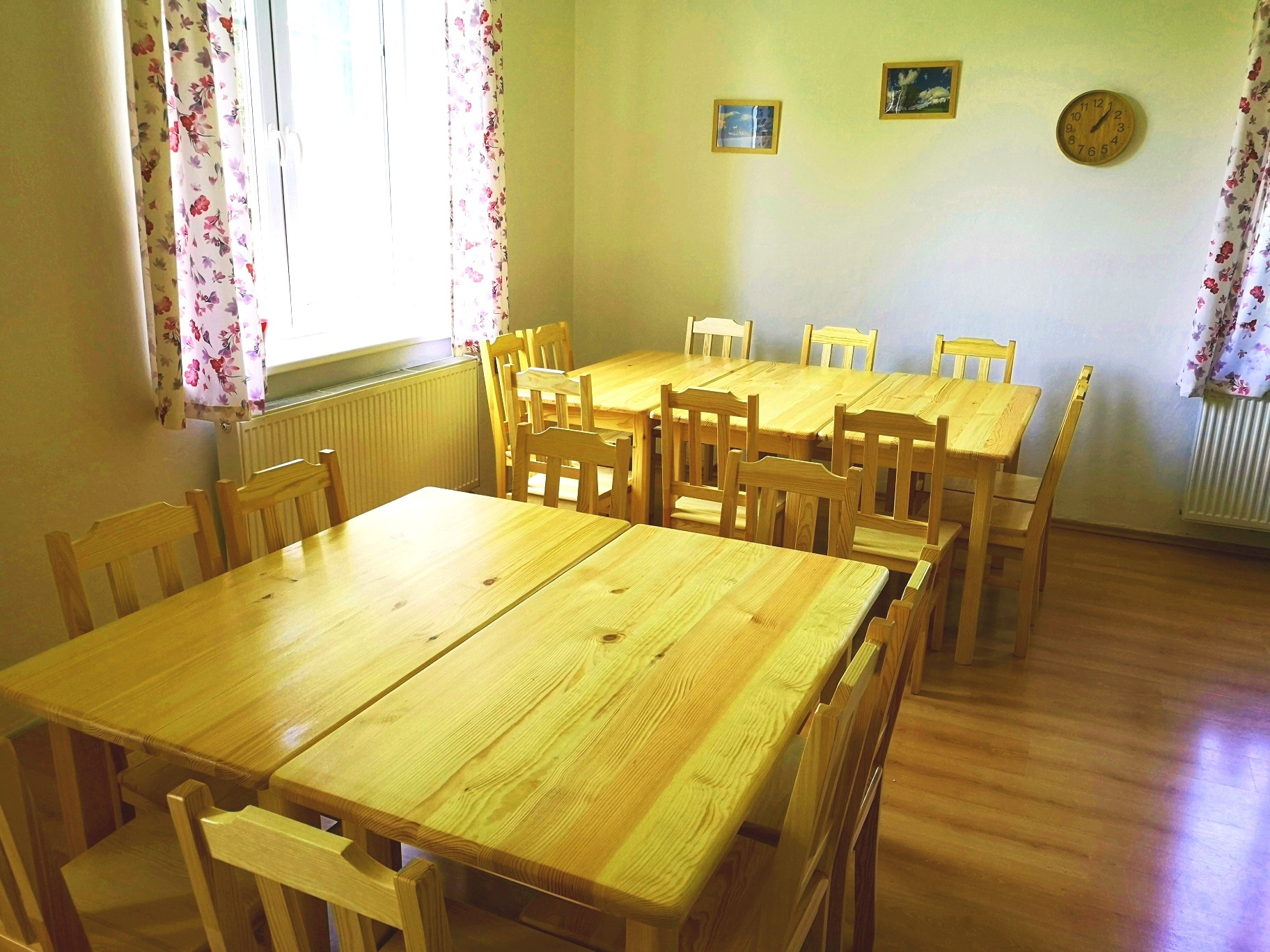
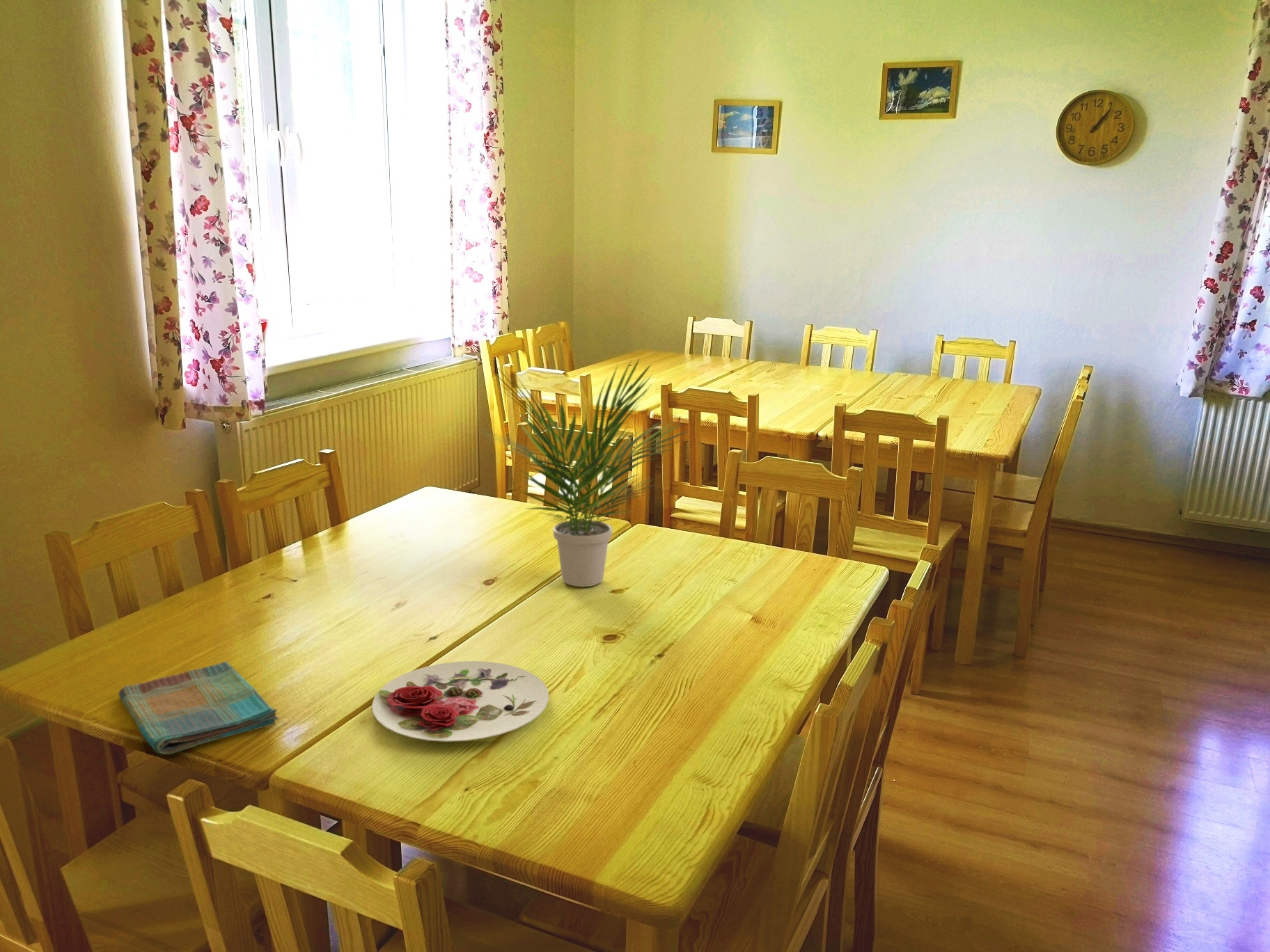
+ dish towel [118,661,279,755]
+ plate [371,660,549,743]
+ potted plant [477,358,690,587]
